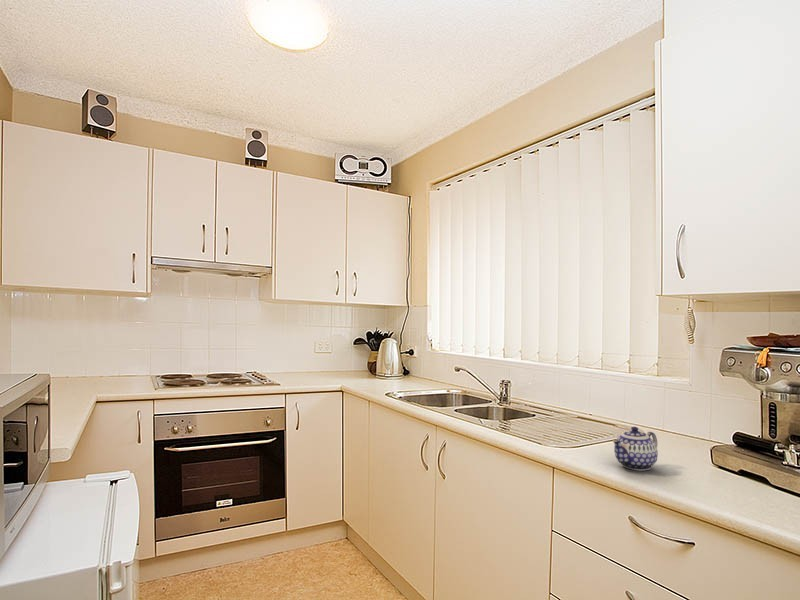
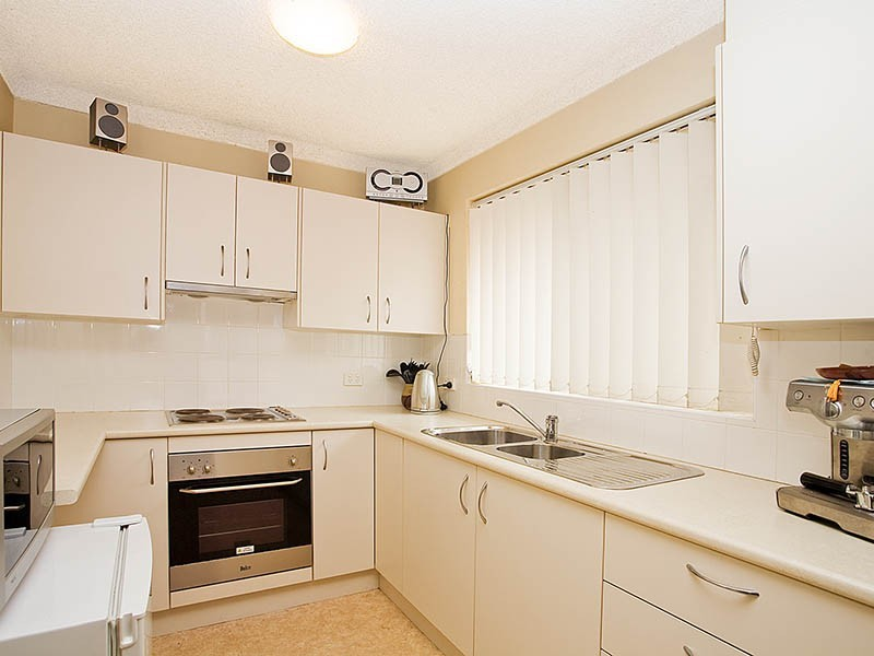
- teapot [612,426,659,472]
